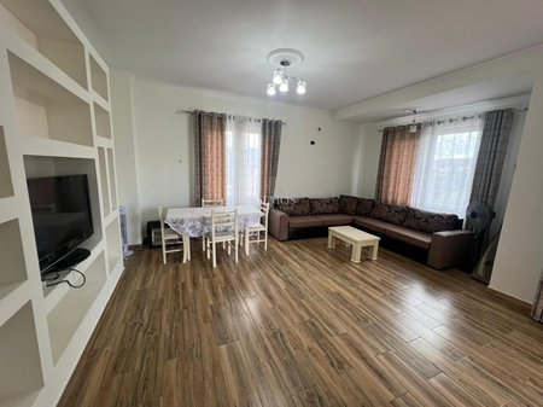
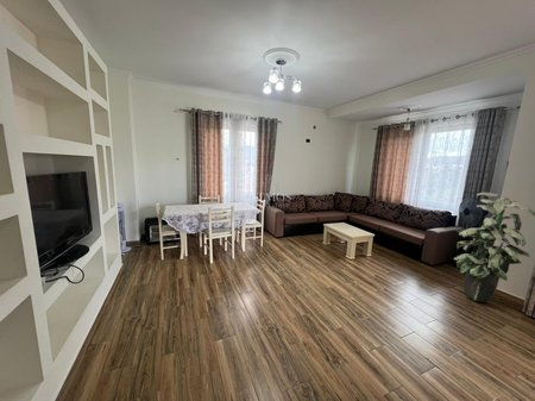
+ indoor plant [453,192,535,305]
